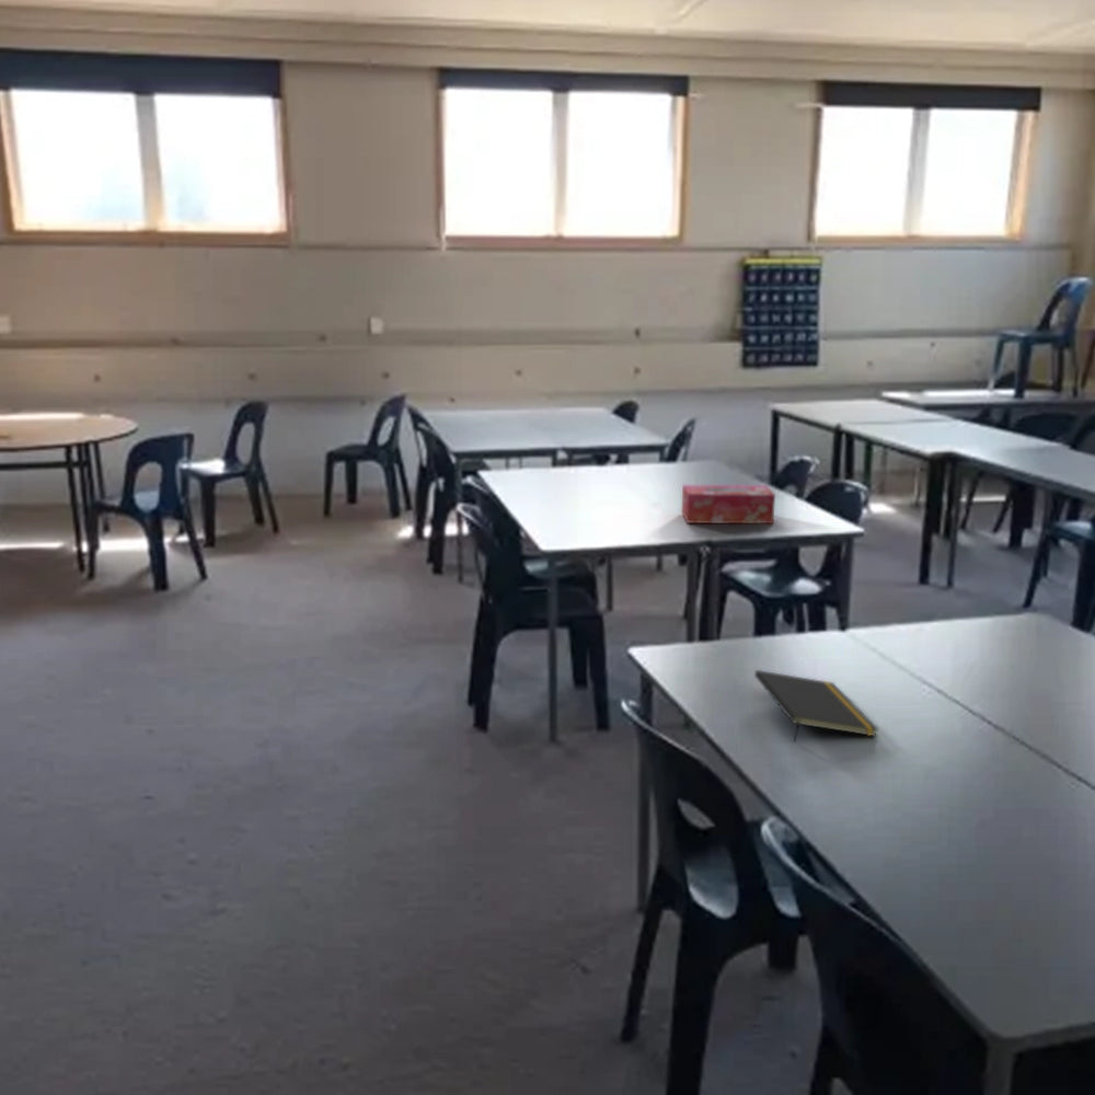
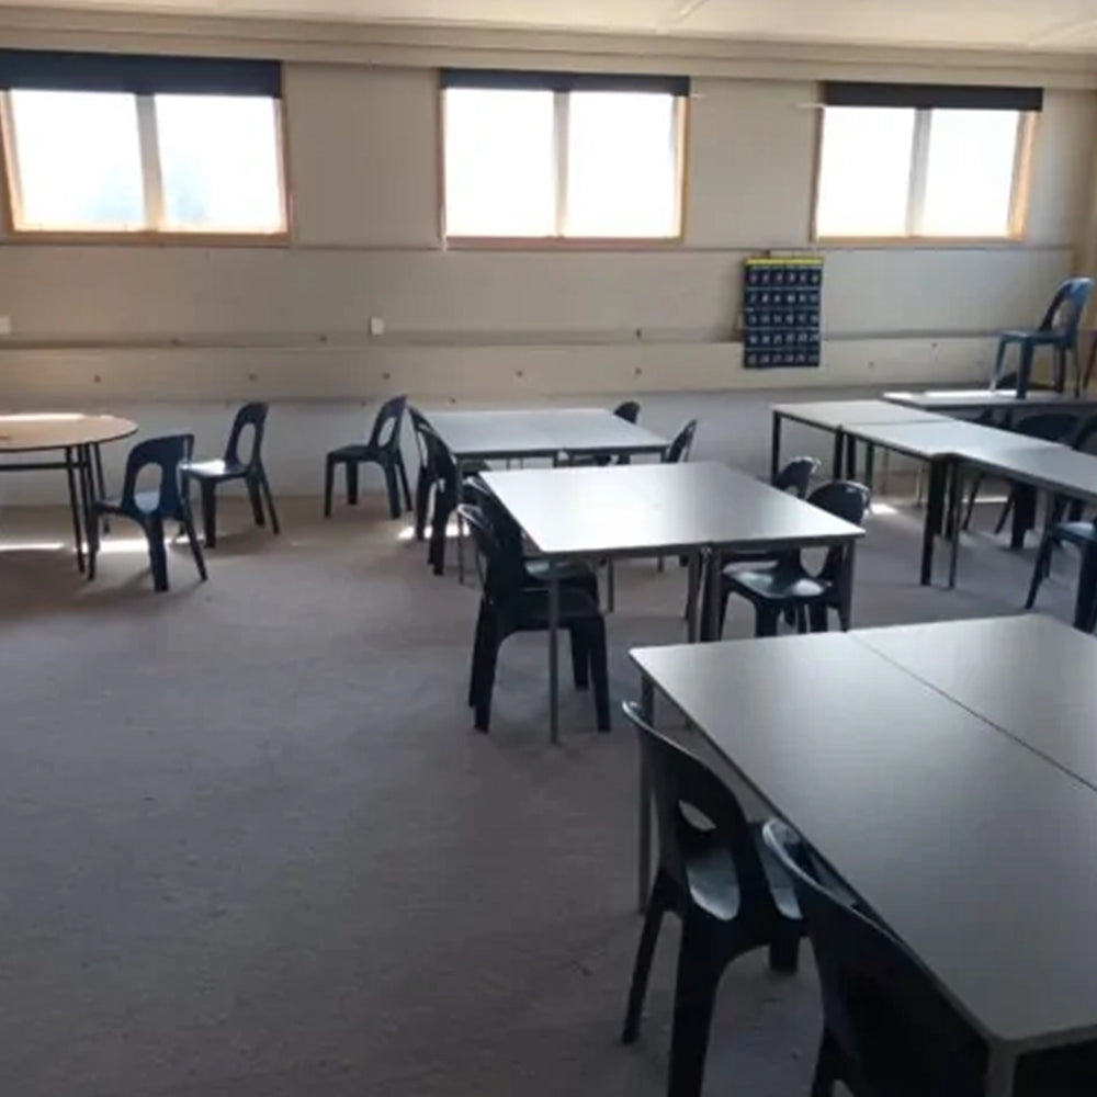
- notepad [753,669,880,742]
- tissue box [680,484,776,525]
